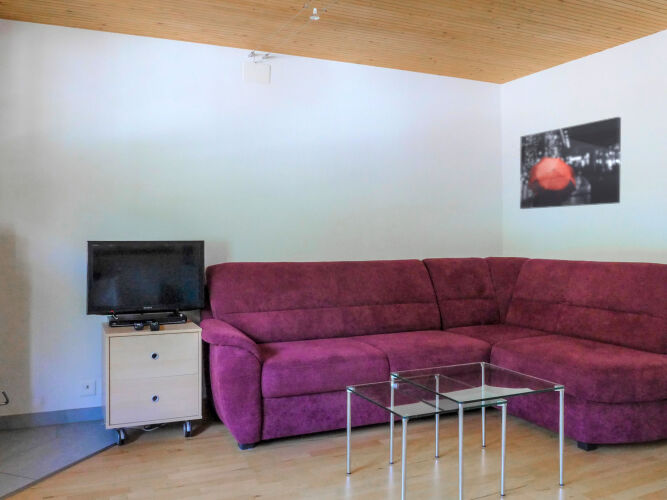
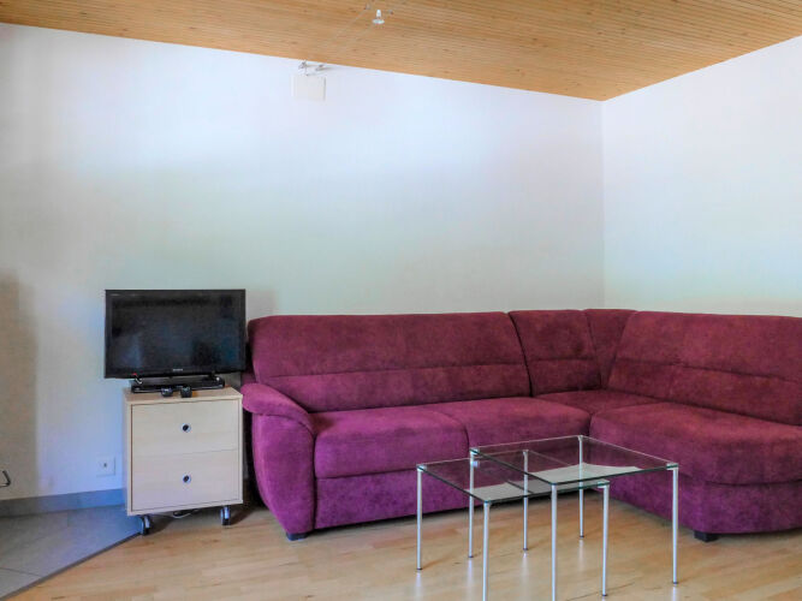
- wall art [519,116,622,210]
